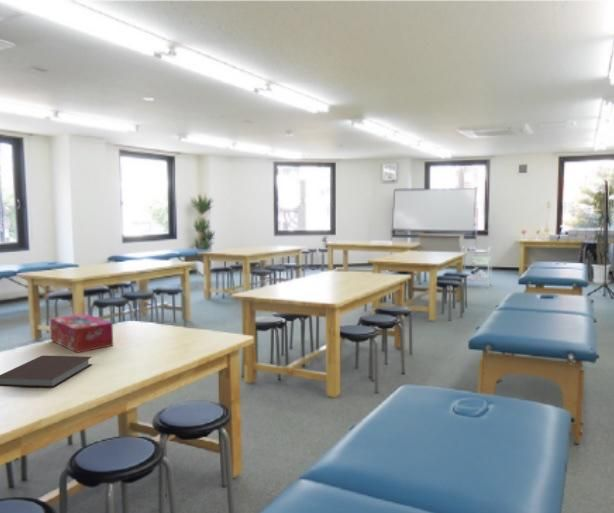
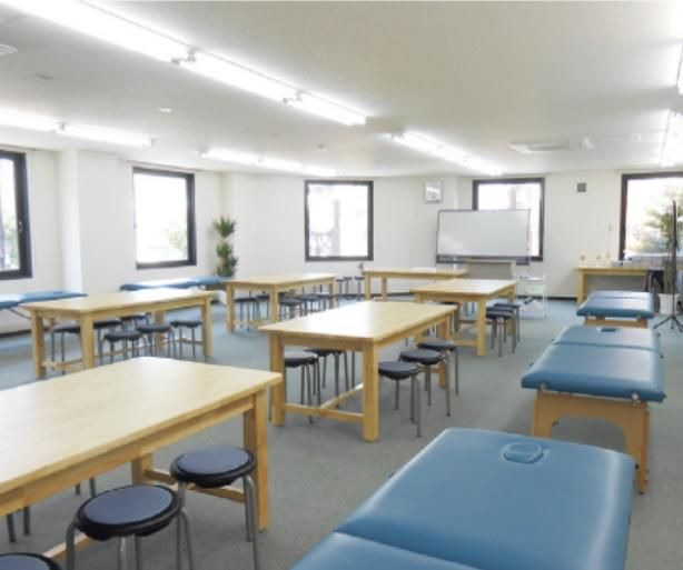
- notebook [0,355,94,389]
- tissue box [49,312,114,354]
